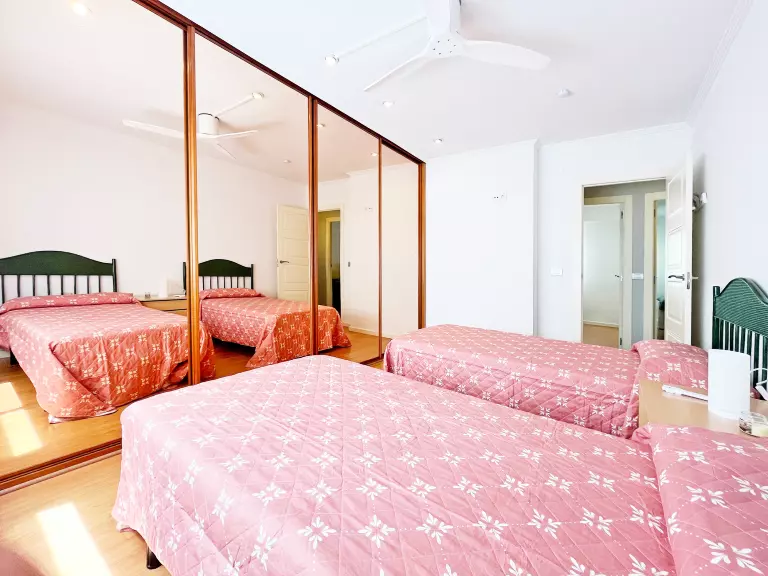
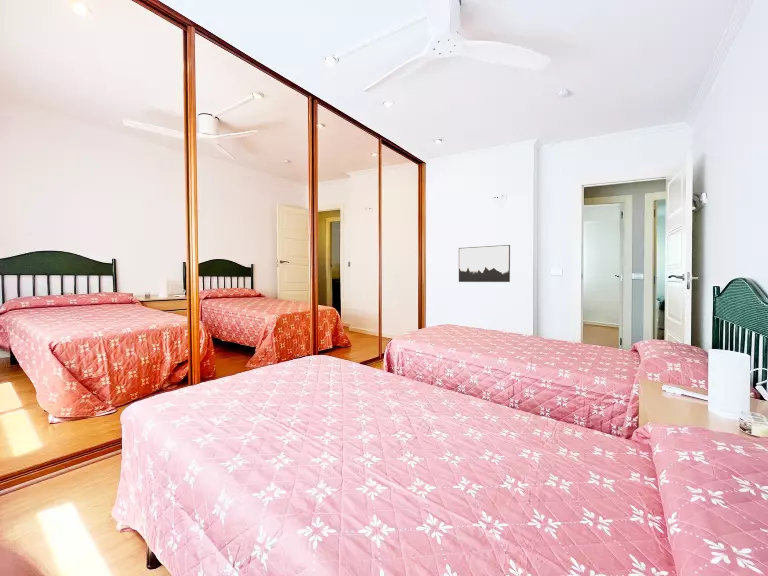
+ wall art [458,244,511,283]
